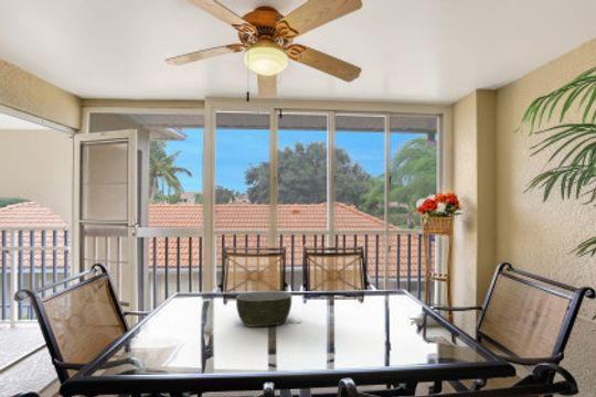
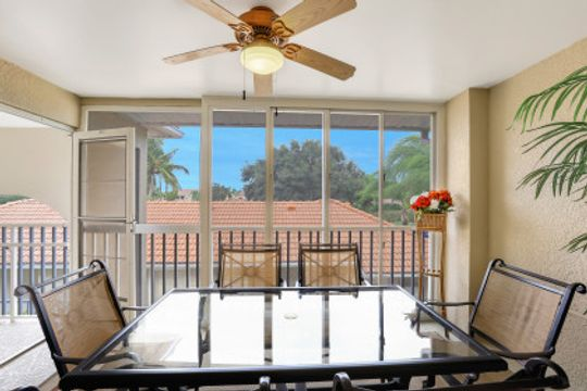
- bowl [235,290,294,328]
